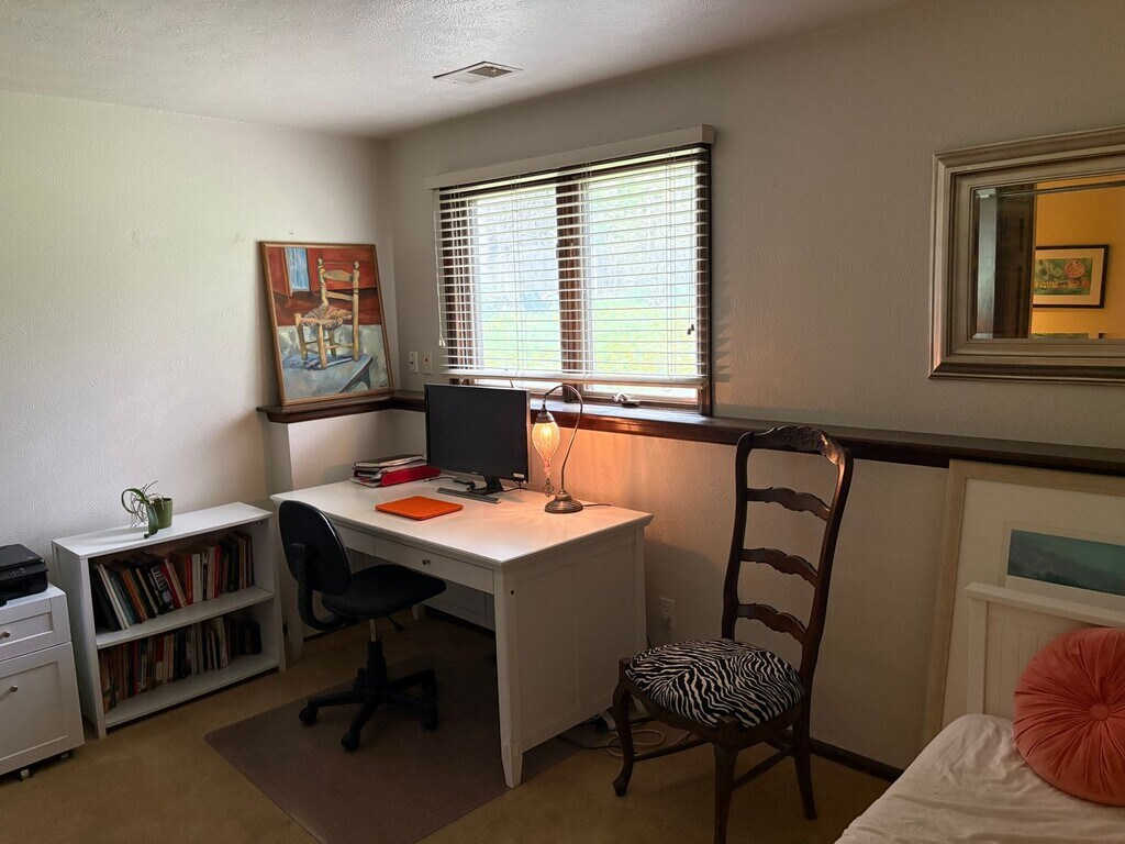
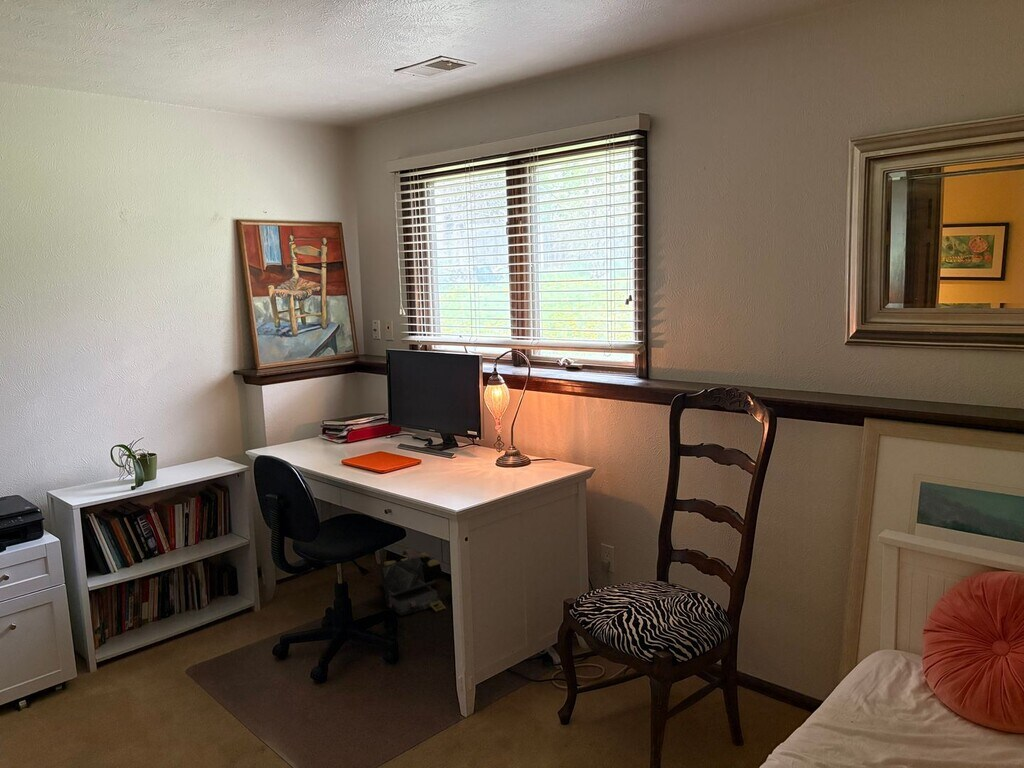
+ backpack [380,547,447,617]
